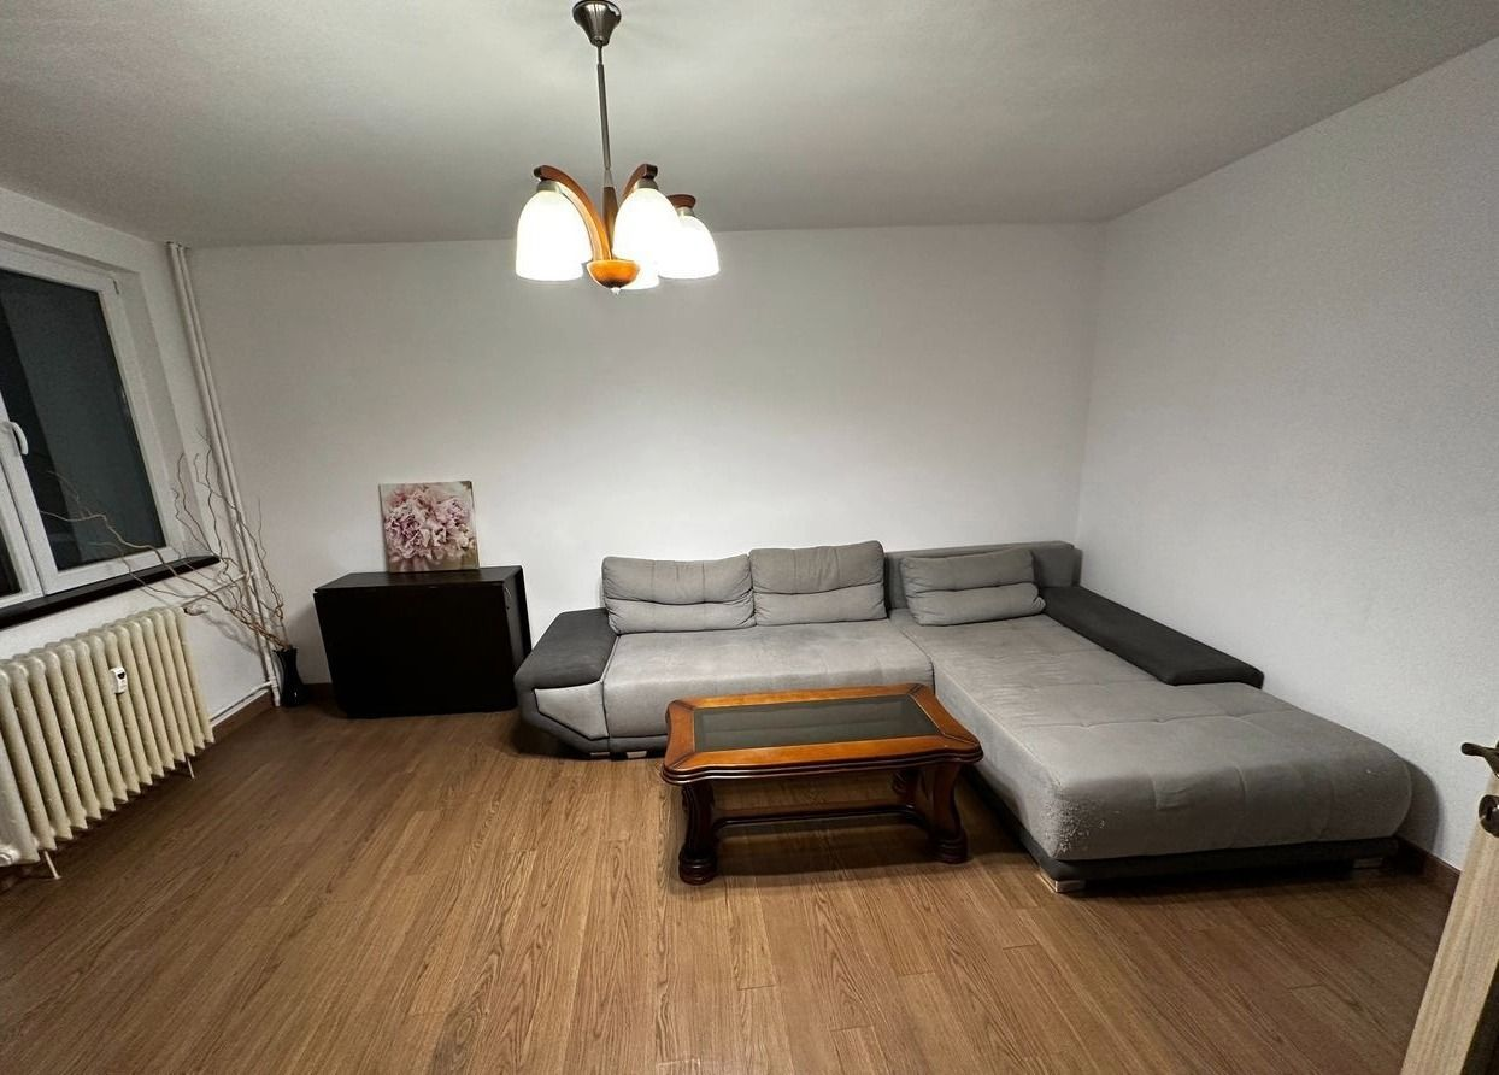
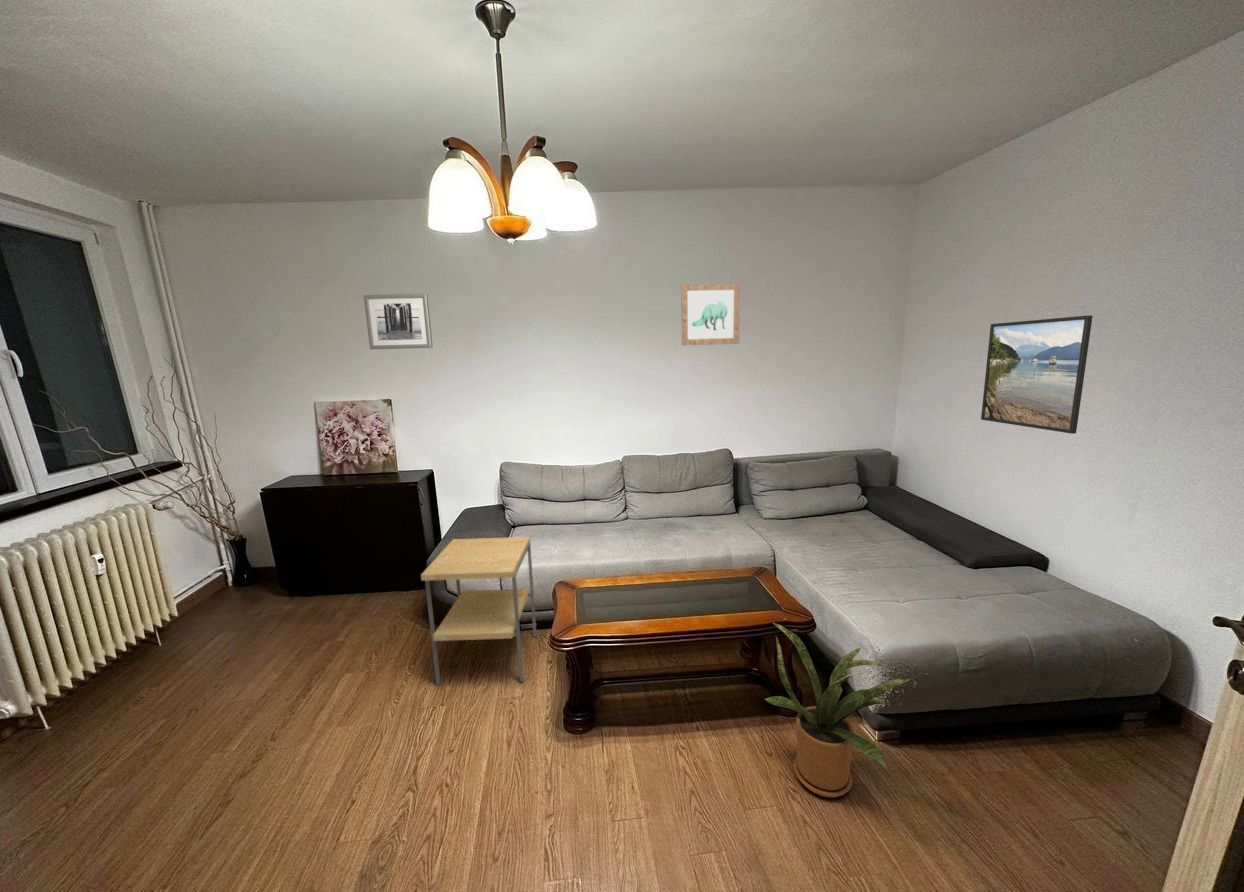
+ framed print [980,314,1093,435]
+ wall art [363,293,434,350]
+ house plant [763,621,914,798]
+ wall art [680,283,741,346]
+ side table [420,536,537,686]
